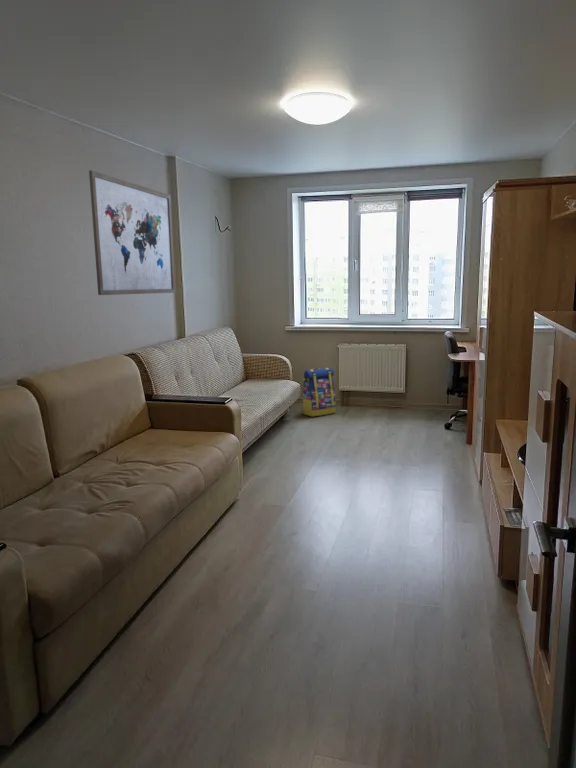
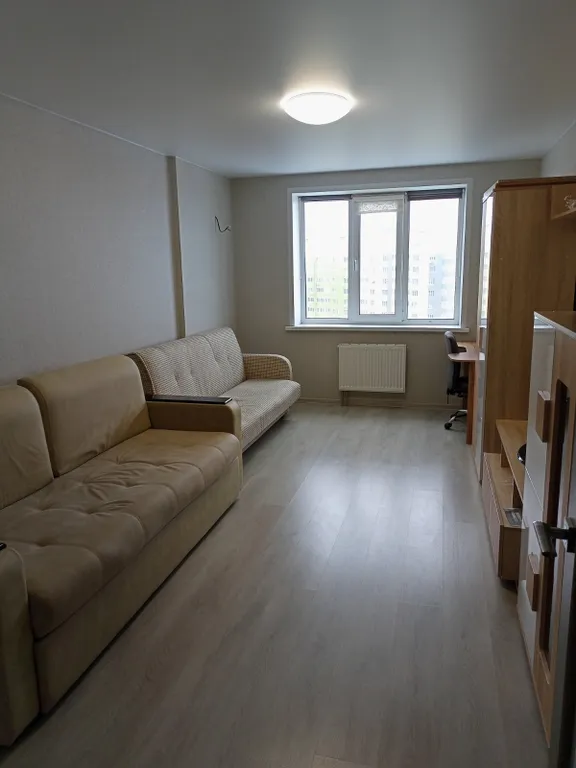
- wall art [88,169,176,296]
- backpack [301,367,337,417]
